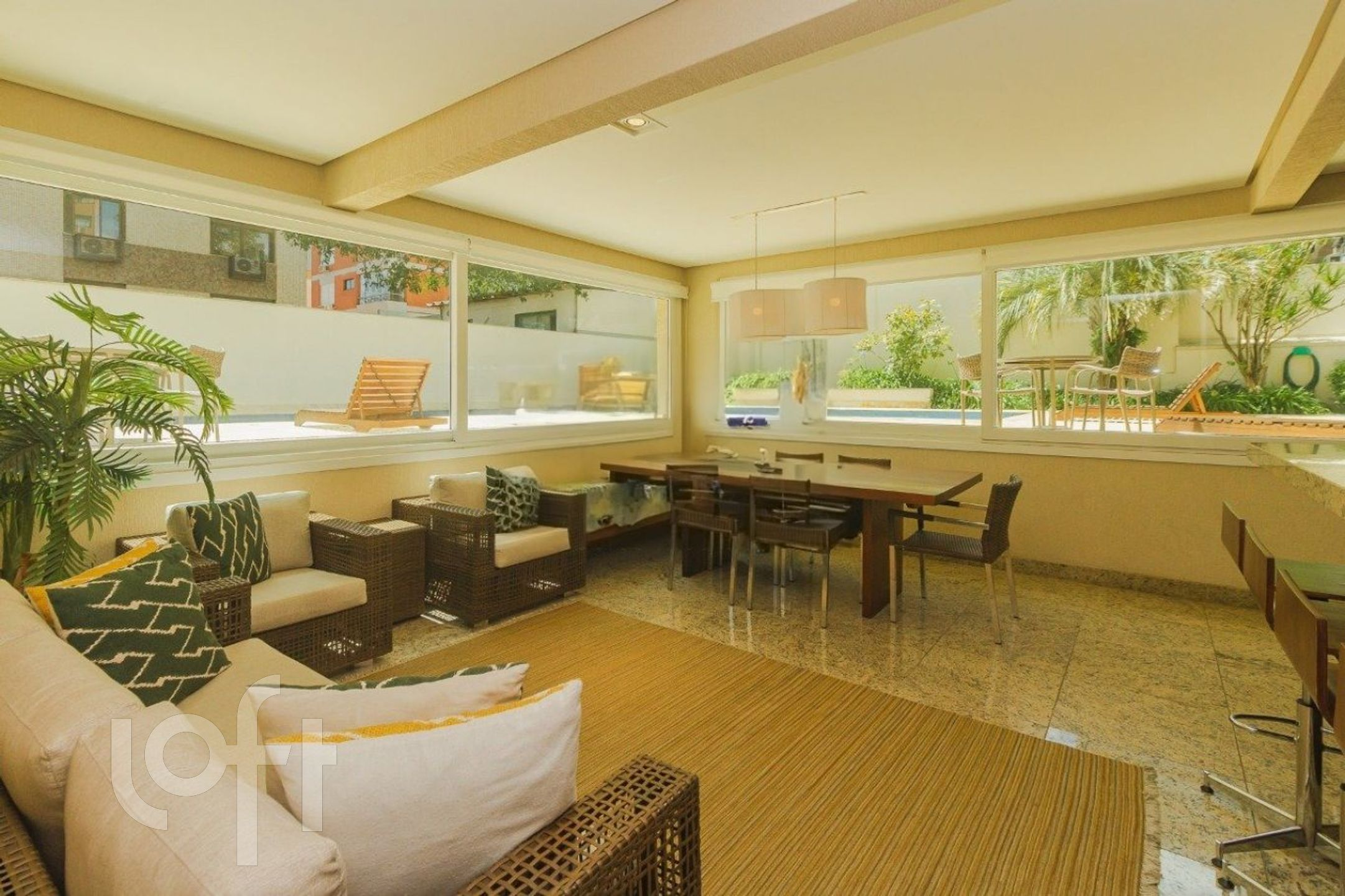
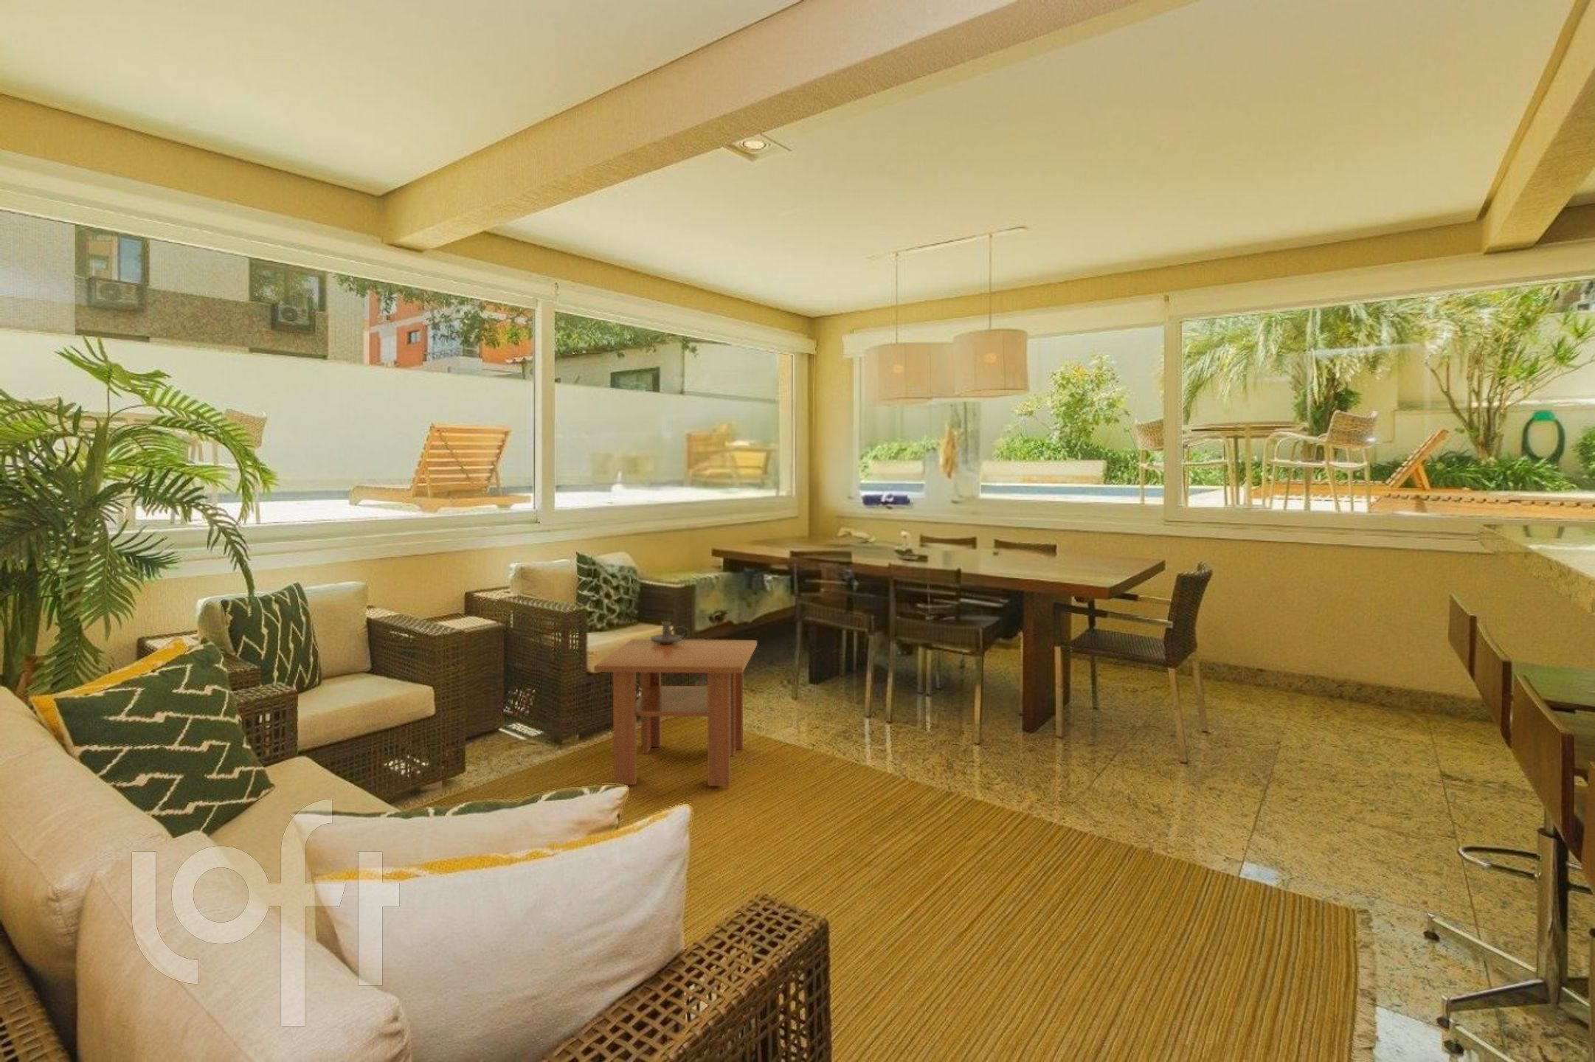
+ candle holder [650,621,690,644]
+ coffee table [593,638,758,787]
